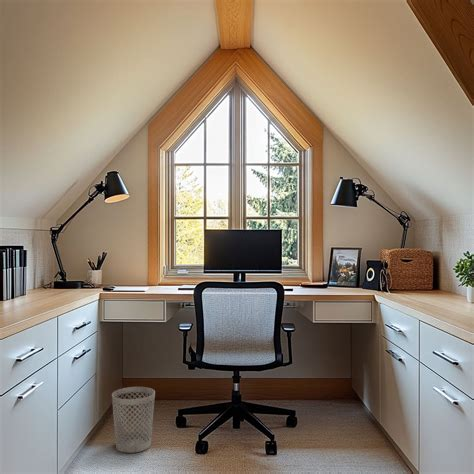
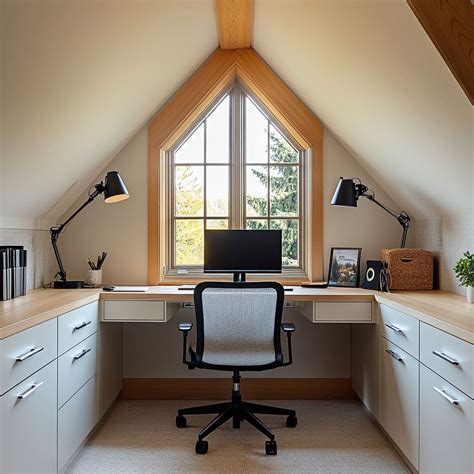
- wastebasket [111,386,156,454]
